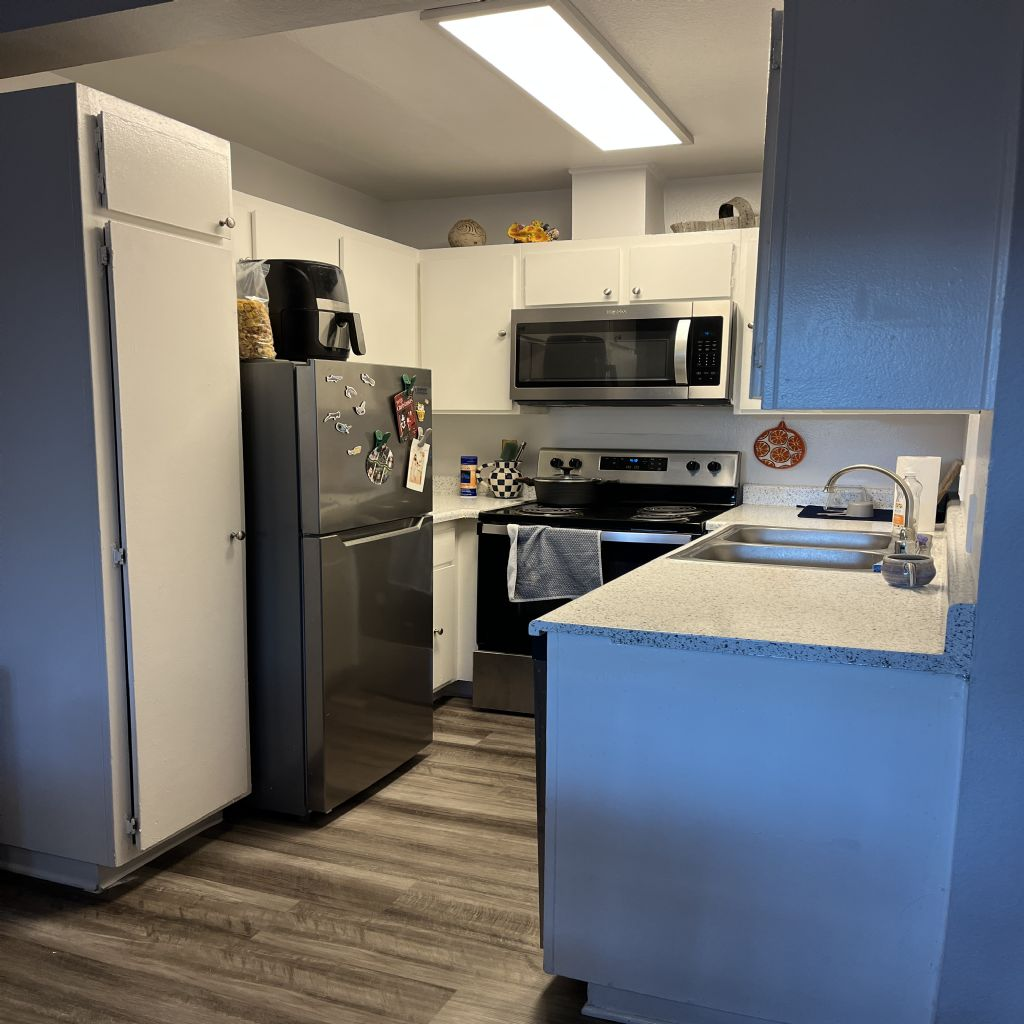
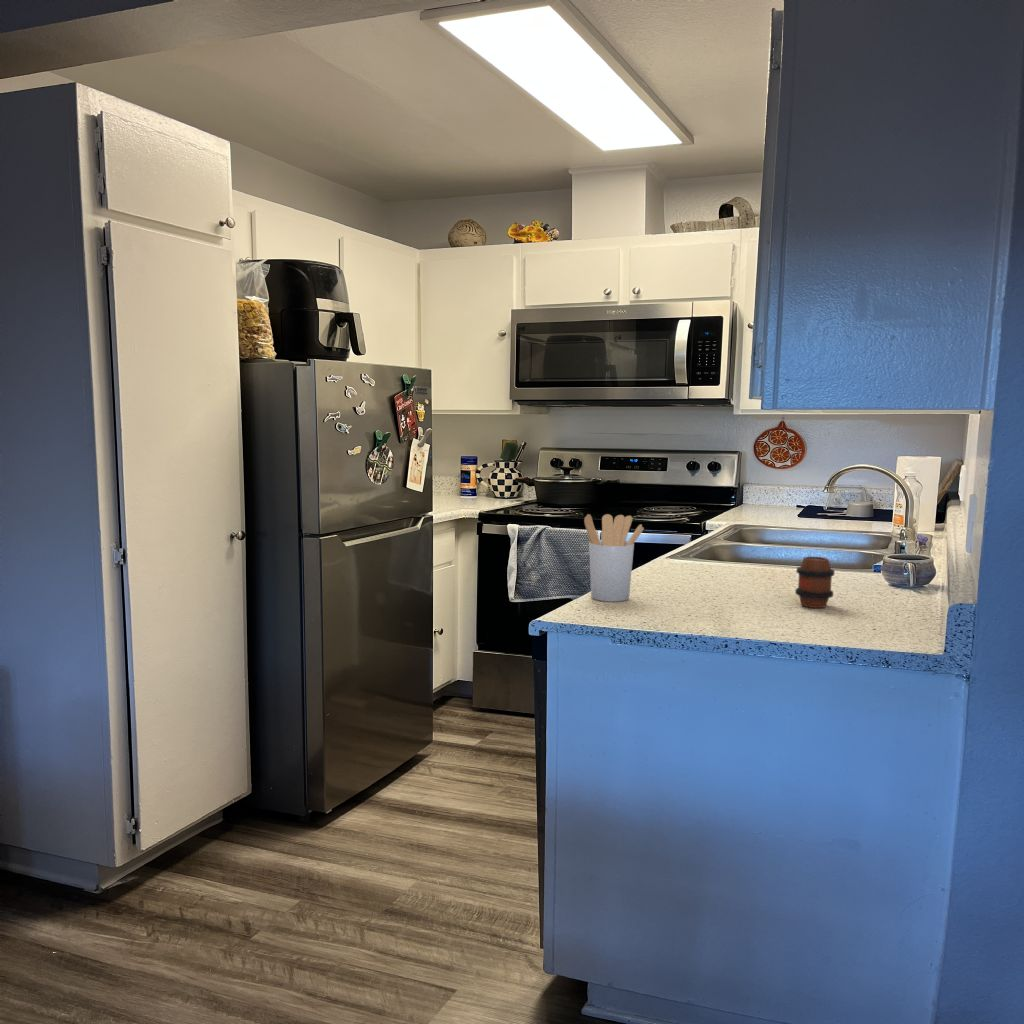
+ utensil holder [583,513,645,603]
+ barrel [794,556,836,609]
